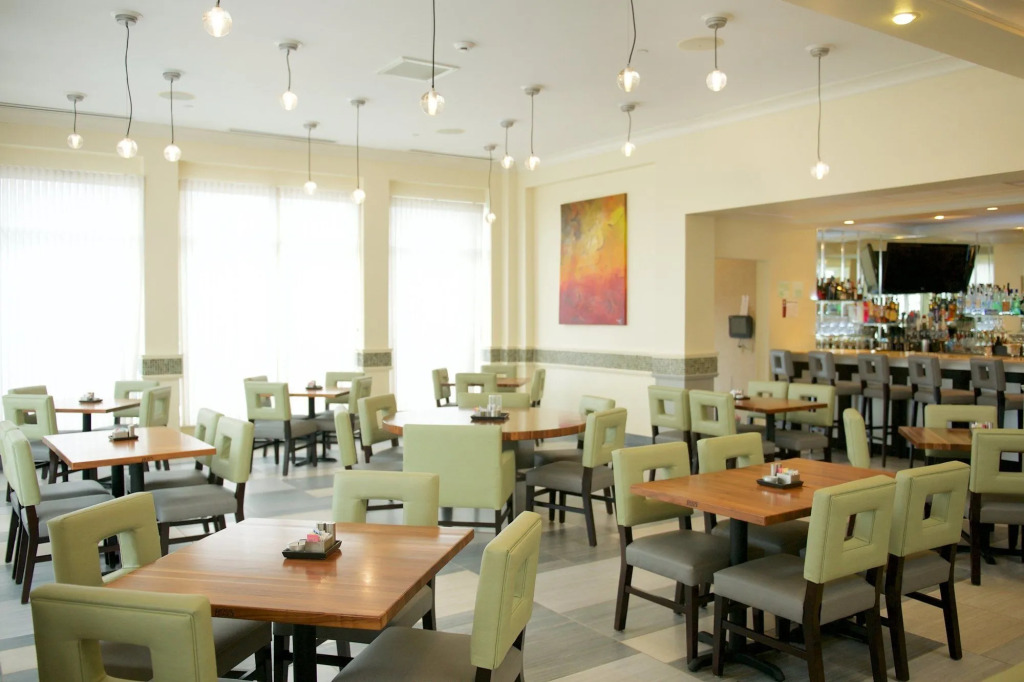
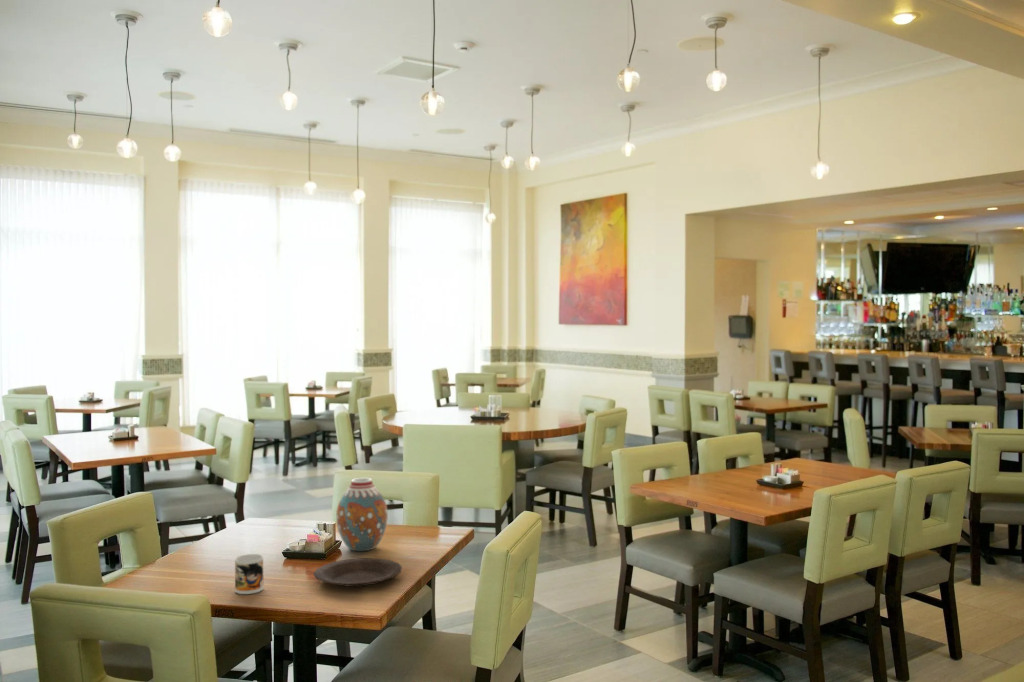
+ plate [313,557,403,588]
+ mug [234,553,265,595]
+ vase [335,477,389,552]
